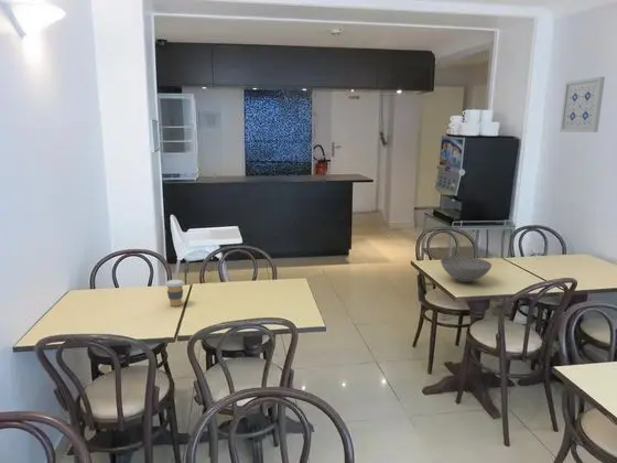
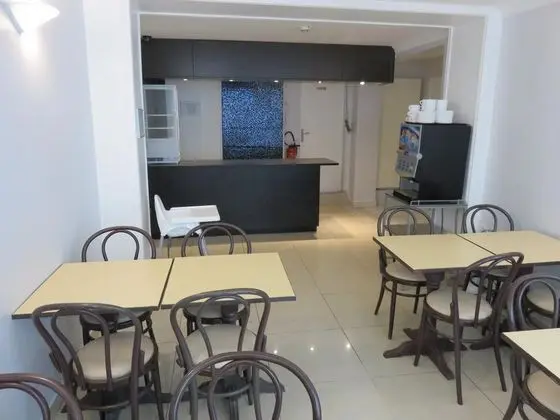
- bowl [440,256,492,283]
- wall art [559,76,606,133]
- coffee cup [164,279,185,308]
